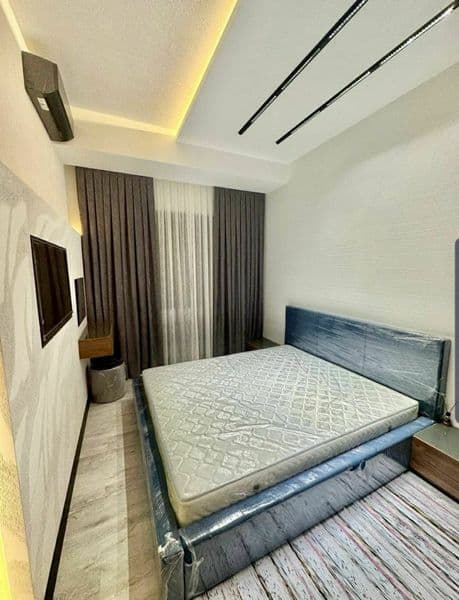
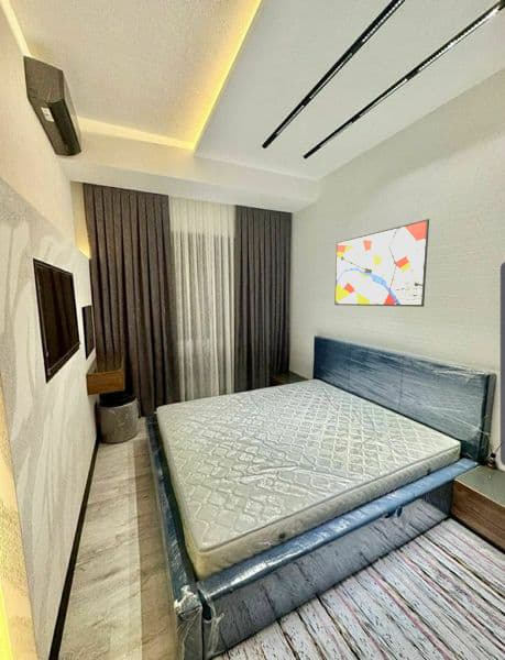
+ wall art [333,218,430,308]
